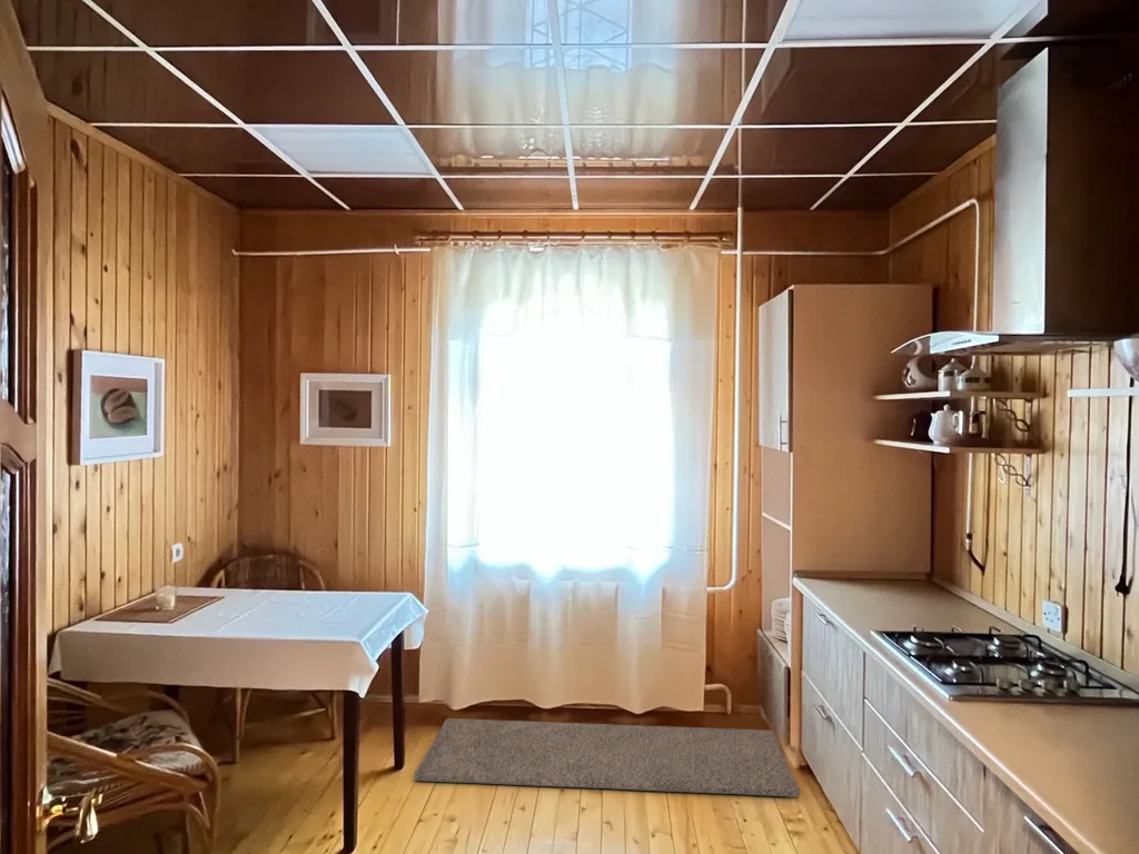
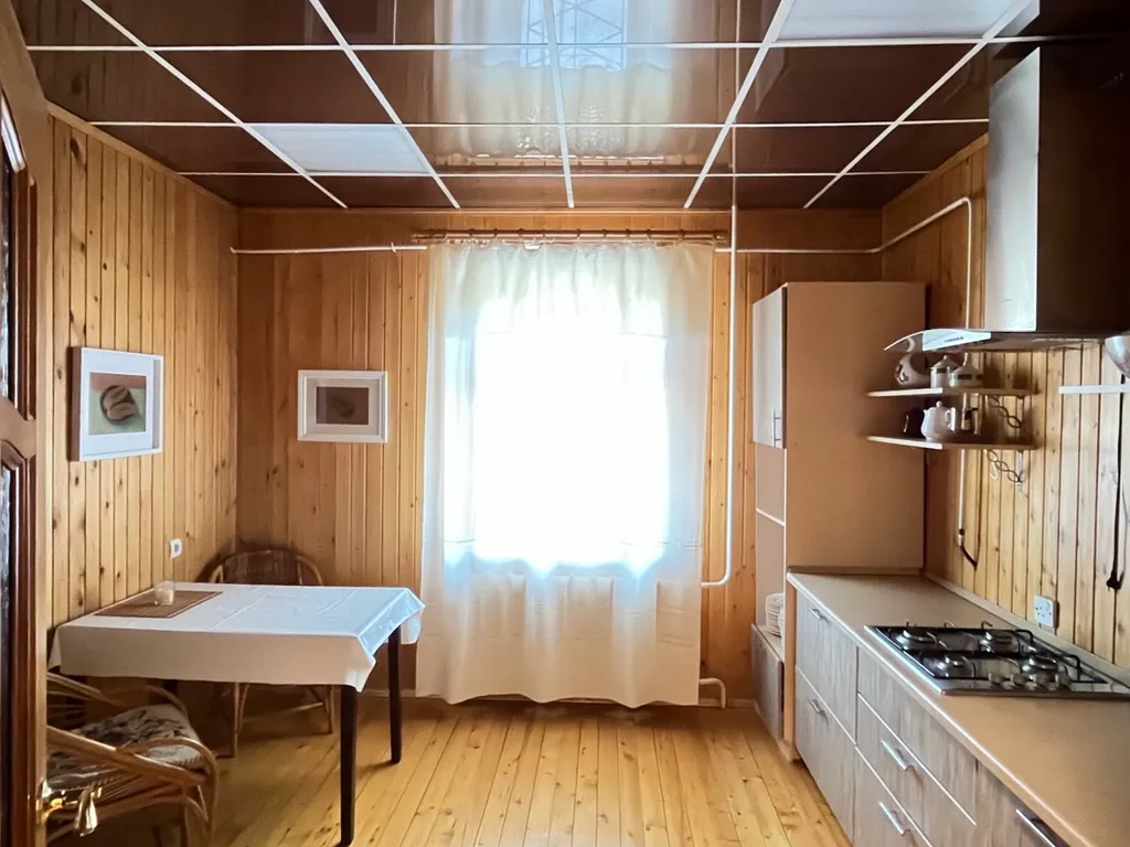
- rug [413,717,801,797]
